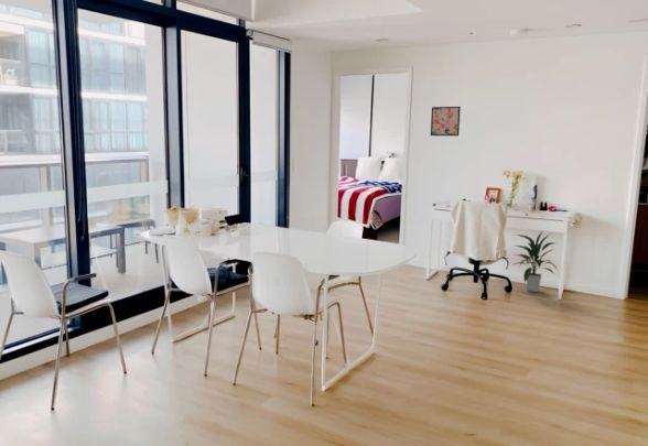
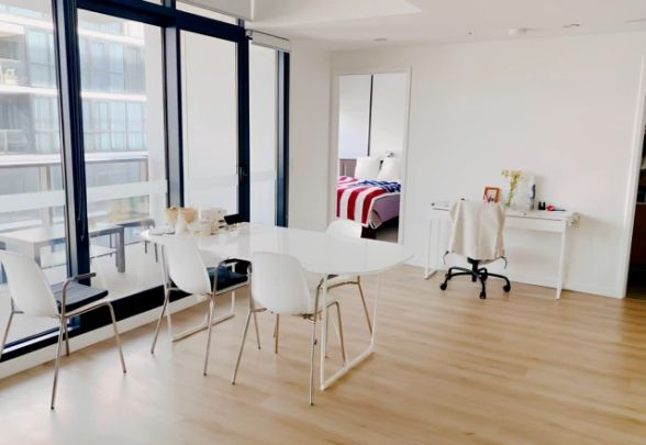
- indoor plant [512,231,559,293]
- wall art [430,106,462,137]
